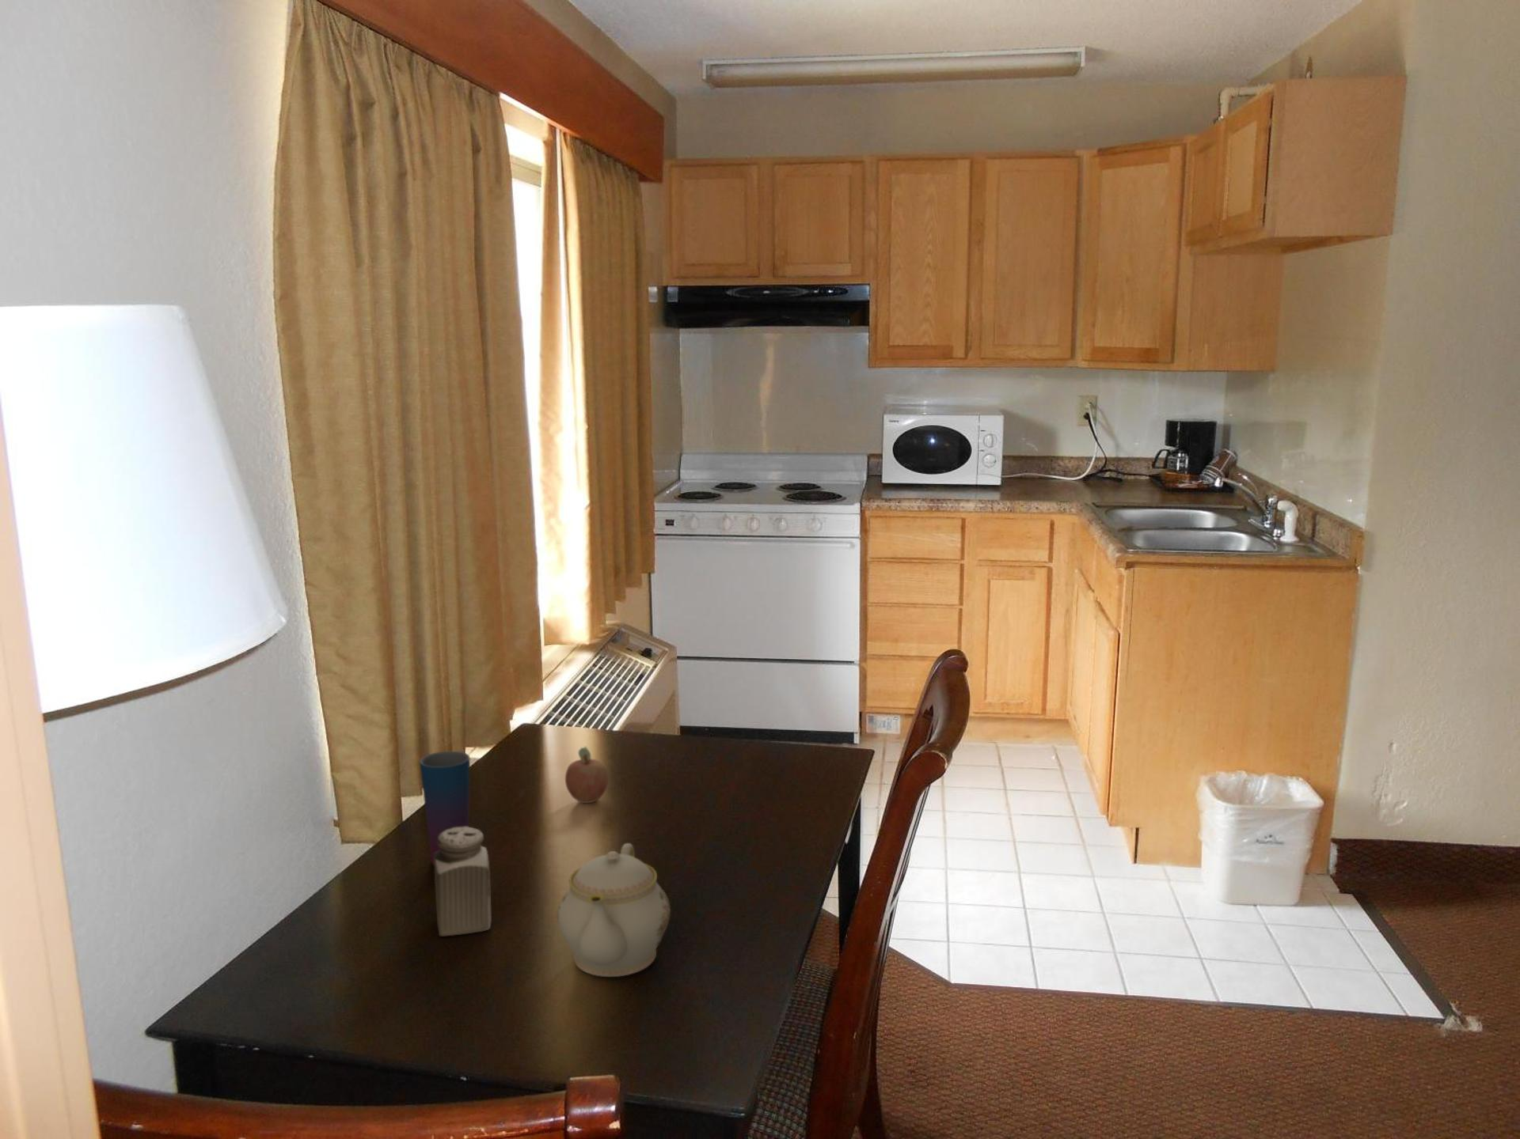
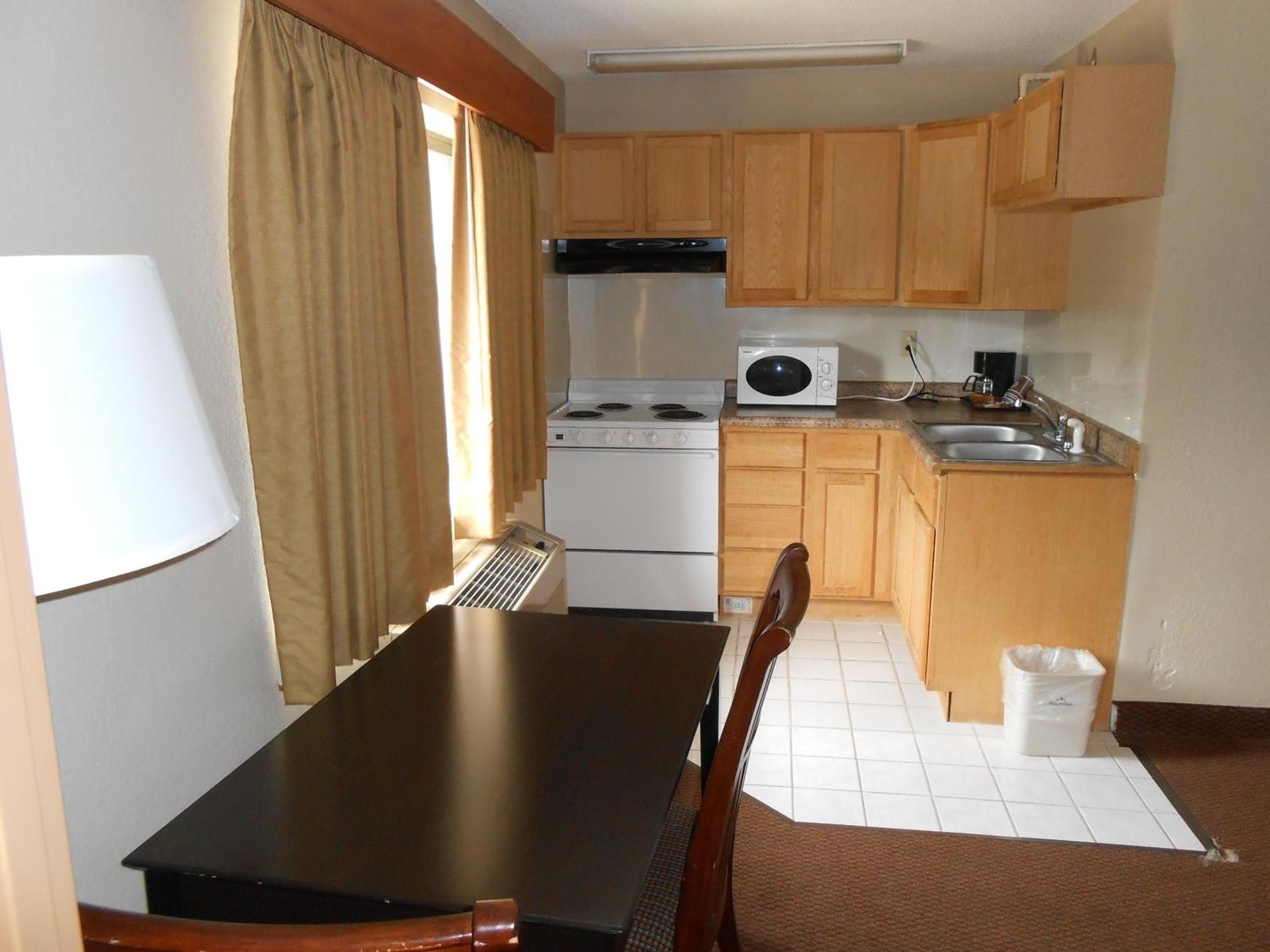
- fruit [565,745,609,804]
- cup [419,750,470,866]
- salt shaker [433,827,492,937]
- teapot [557,842,671,977]
